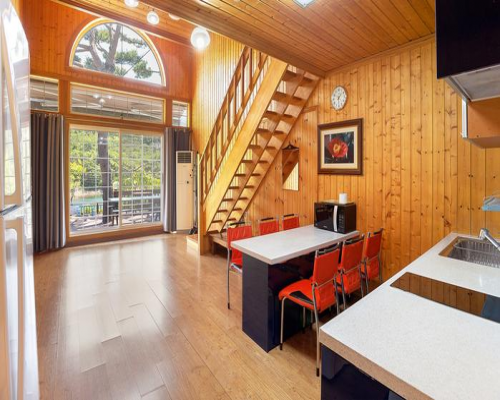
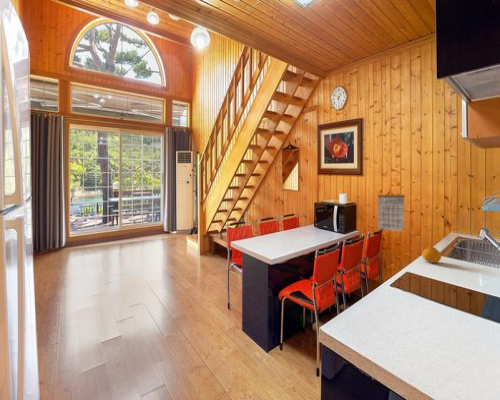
+ calendar [377,189,406,233]
+ fruit [421,246,442,264]
